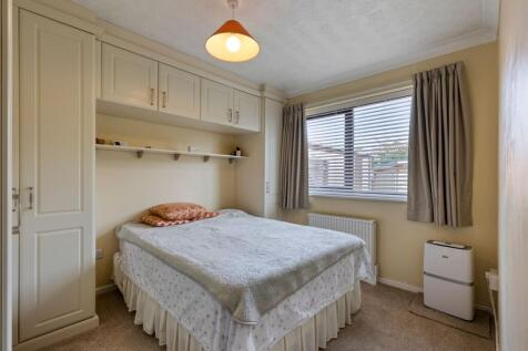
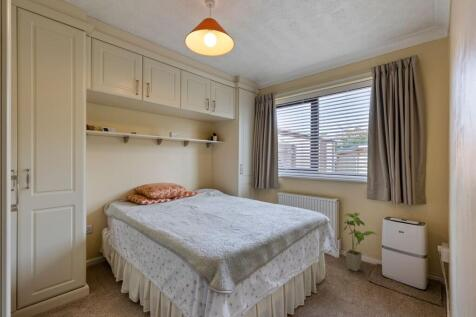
+ house plant [342,212,378,272]
